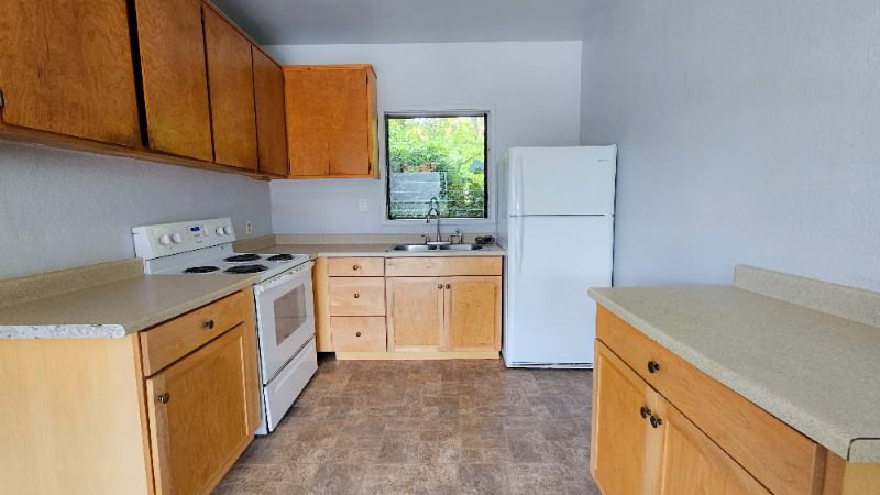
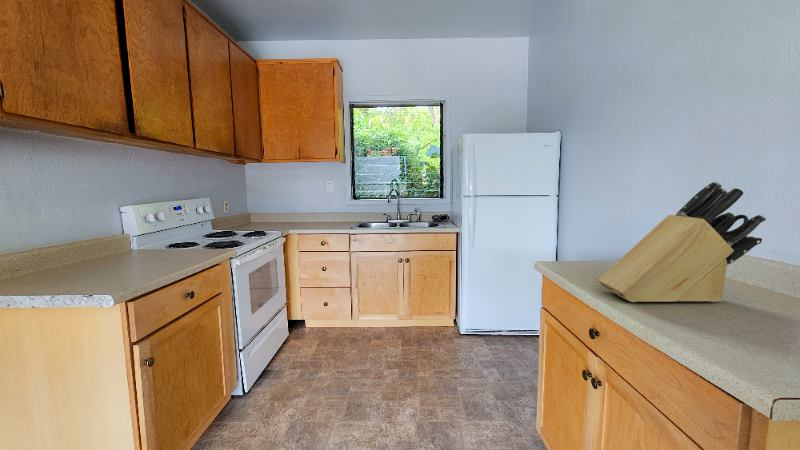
+ knife block [597,180,767,303]
